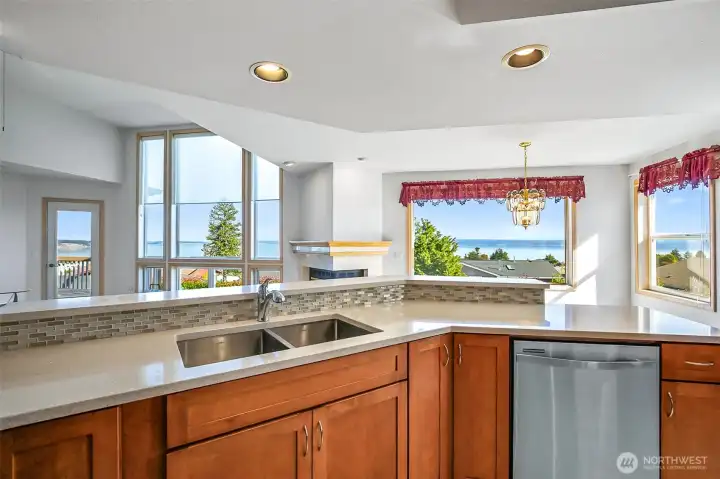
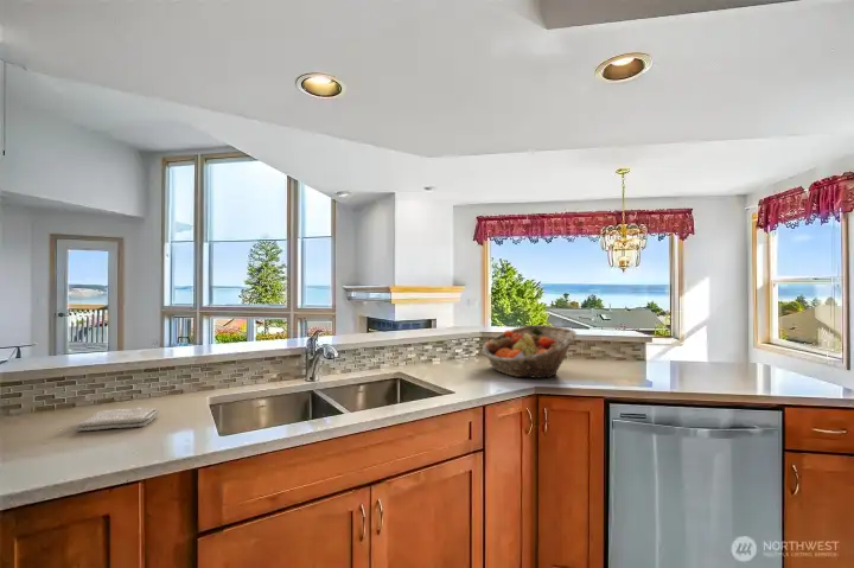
+ washcloth [75,407,160,432]
+ fruit basket [480,324,578,379]
